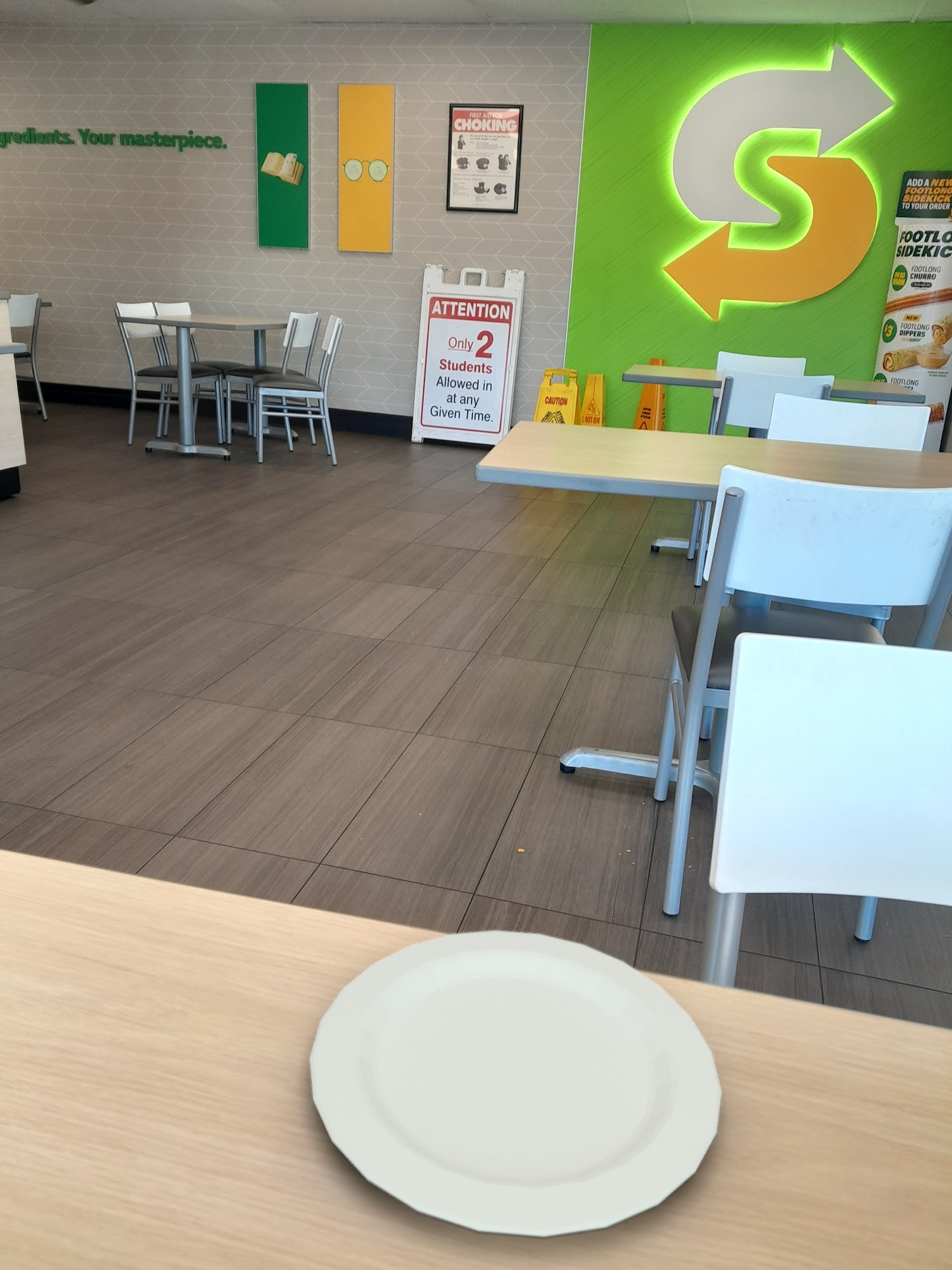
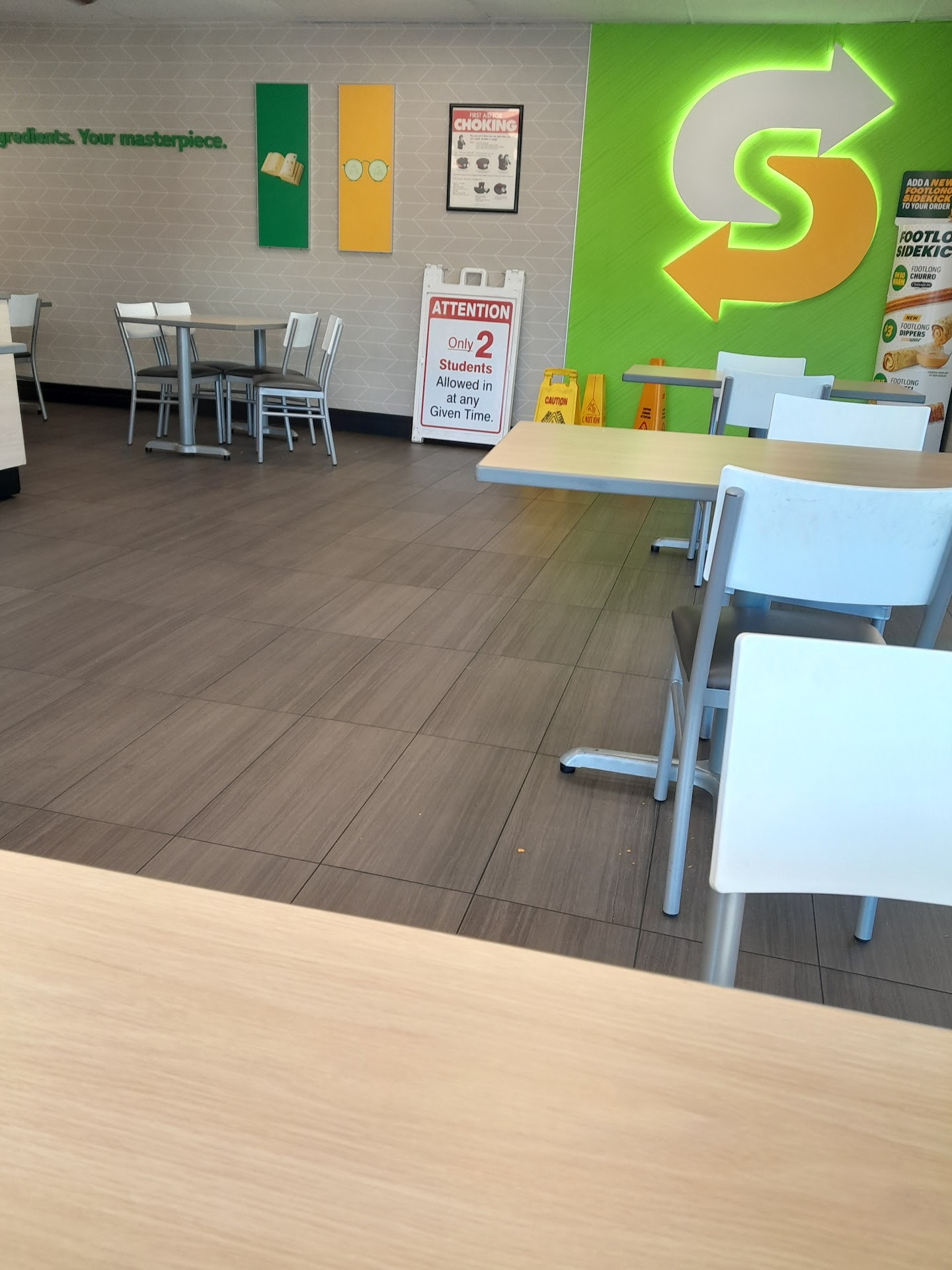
- plate [309,930,723,1240]
